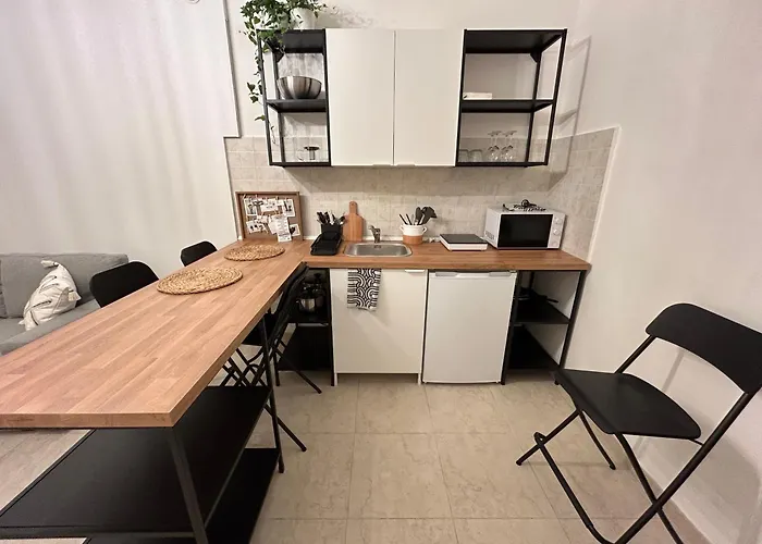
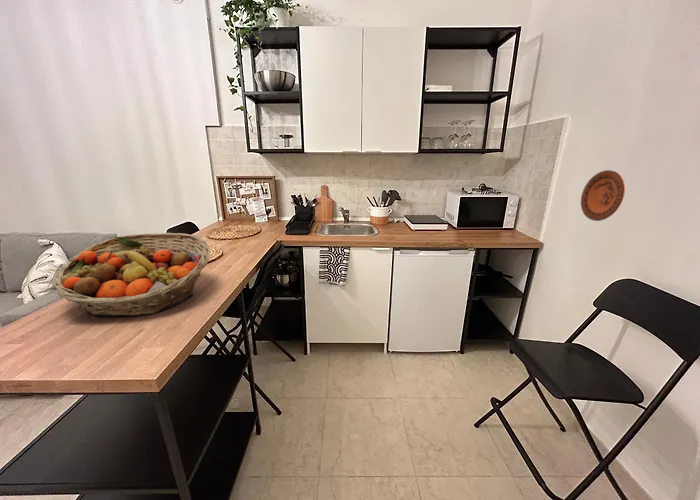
+ decorative plate [580,169,626,222]
+ fruit basket [52,232,211,317]
